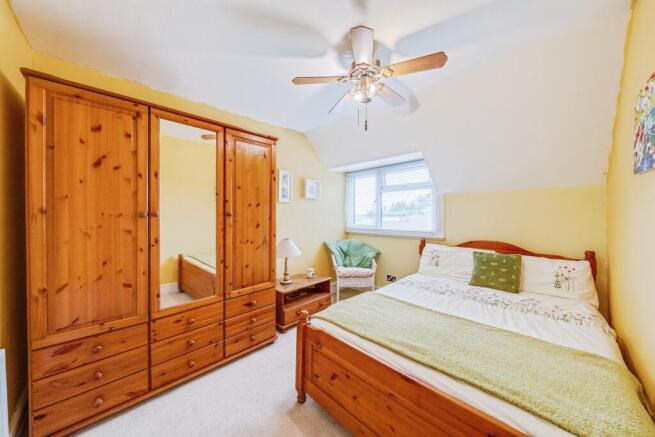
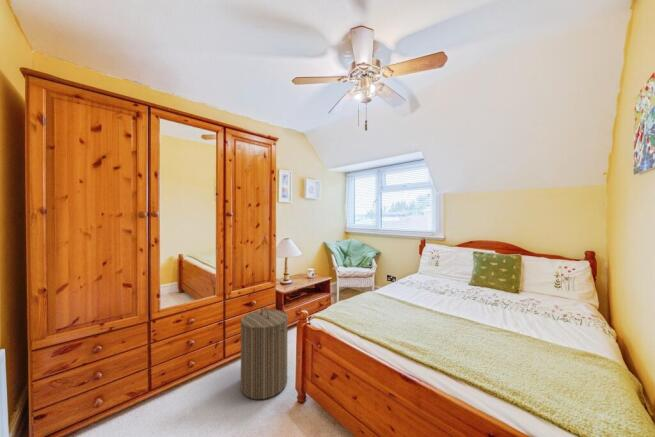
+ laundry hamper [239,305,289,400]
